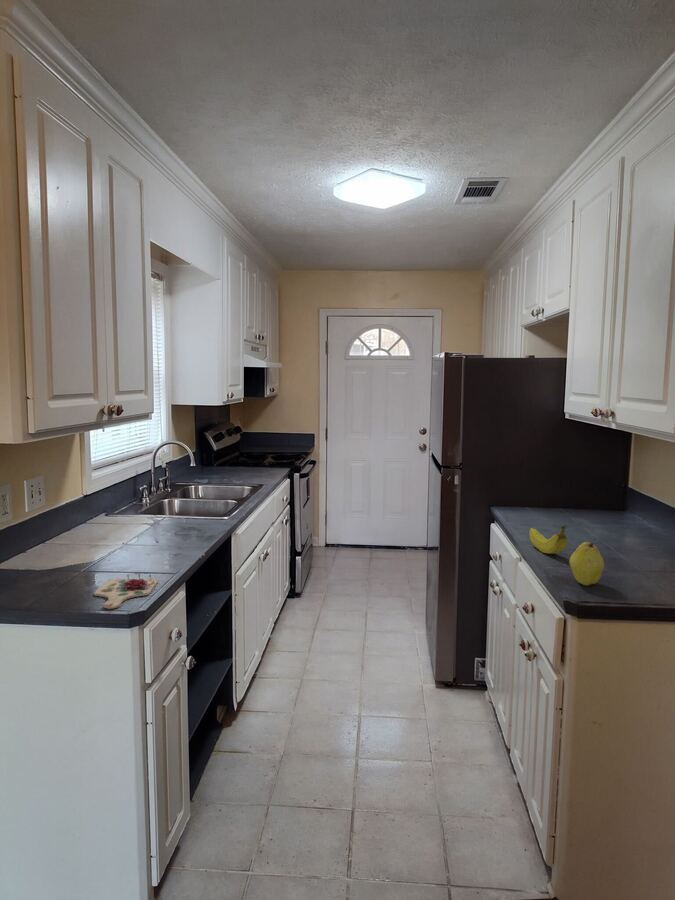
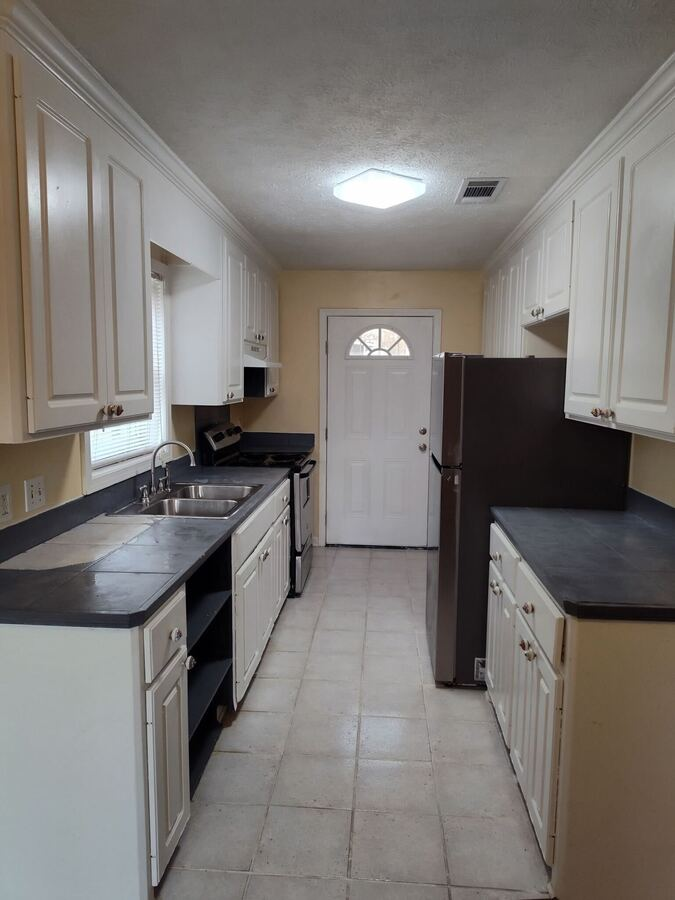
- fruit [529,525,568,555]
- cutting board [93,573,159,610]
- fruit [569,541,605,586]
